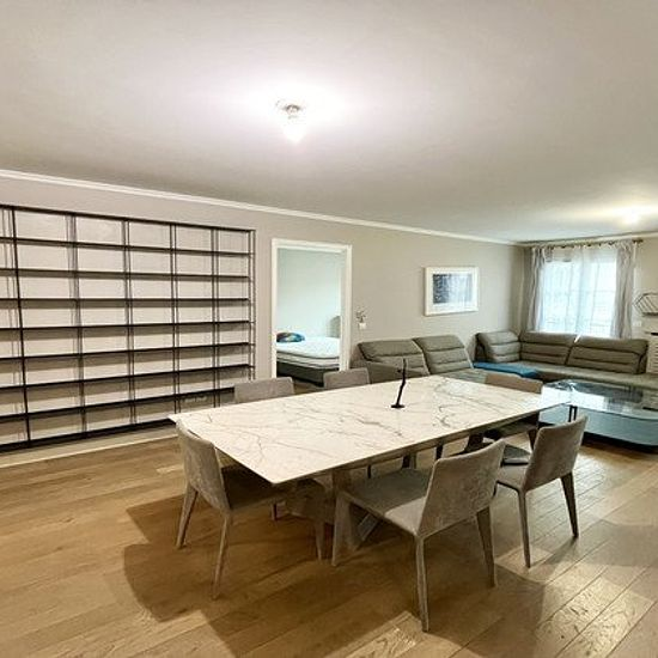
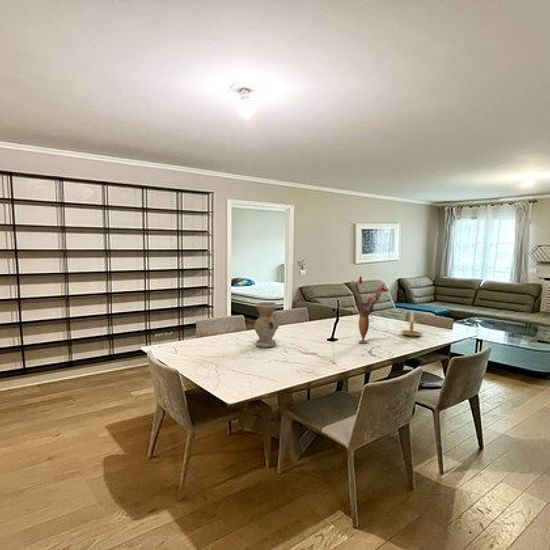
+ candle holder [400,309,423,338]
+ vase [253,301,279,349]
+ bouquet [350,275,389,345]
